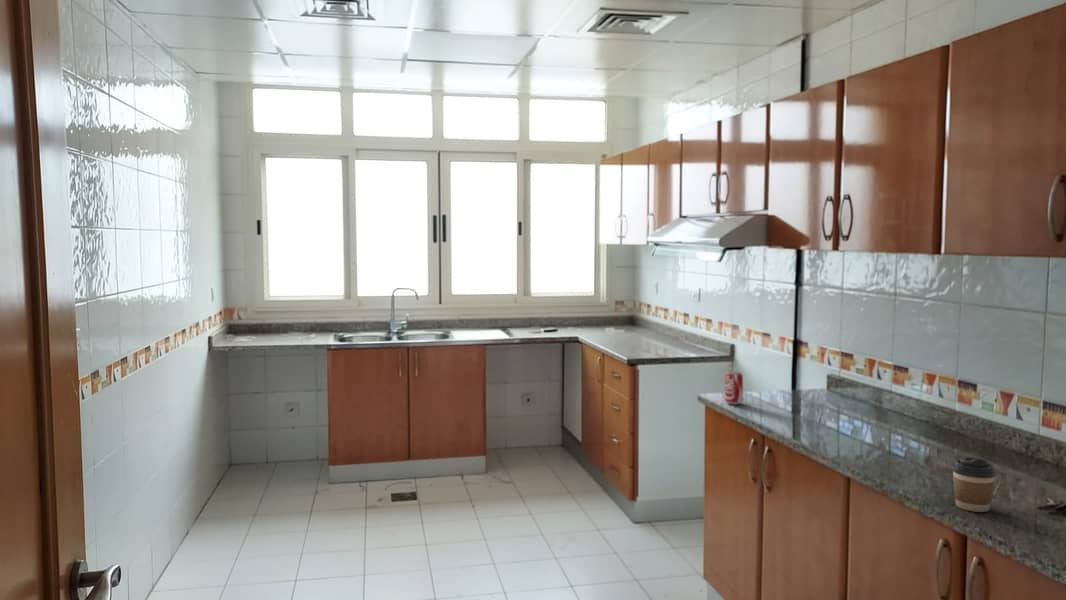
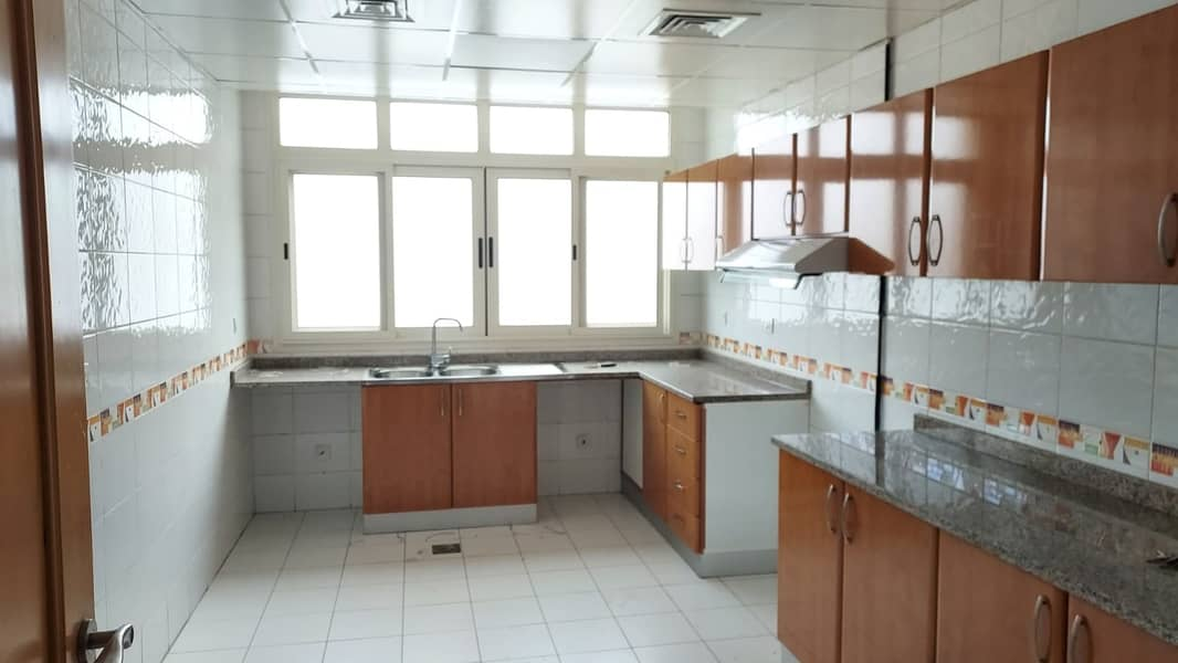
- beverage can [724,369,744,406]
- coffee cup [951,456,998,513]
